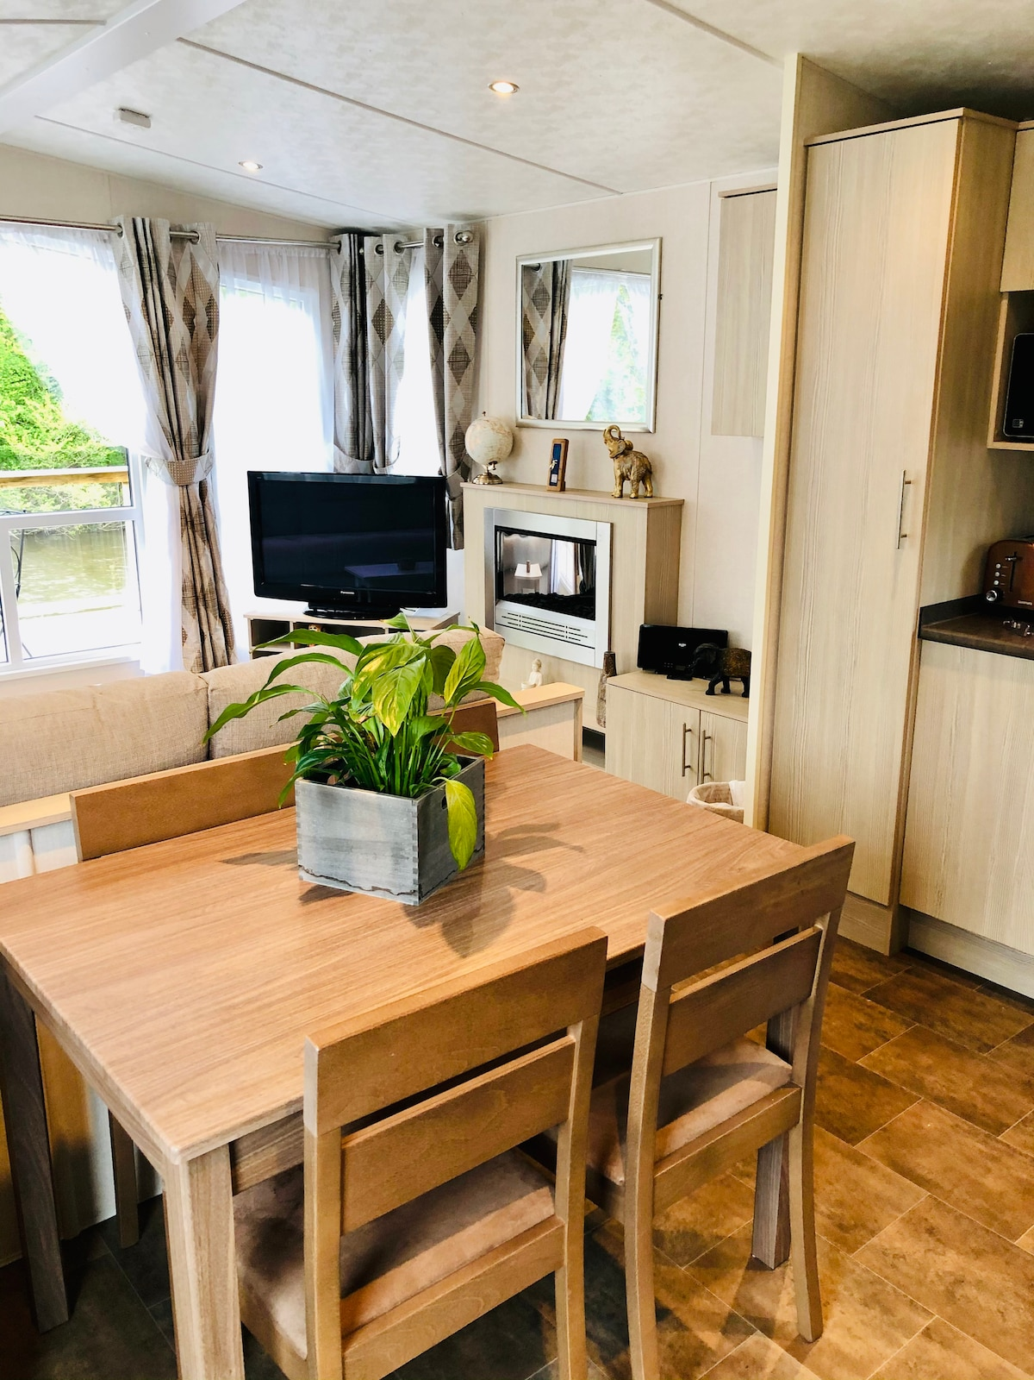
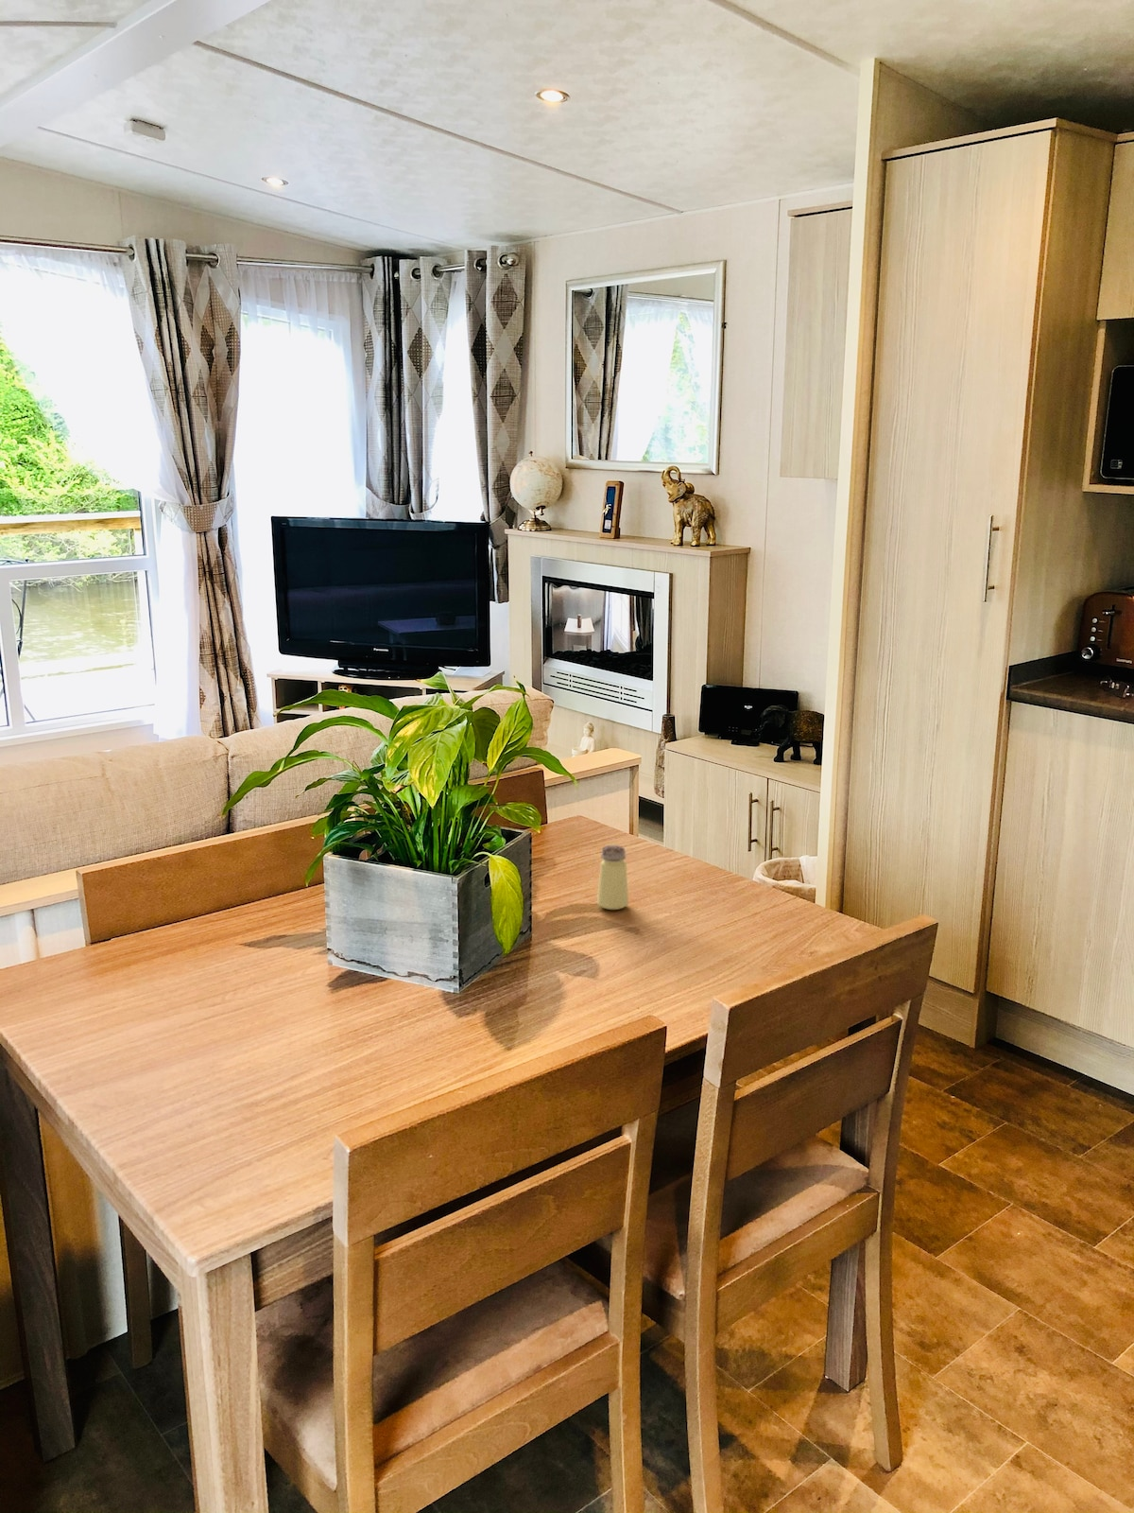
+ saltshaker [597,845,629,910]
